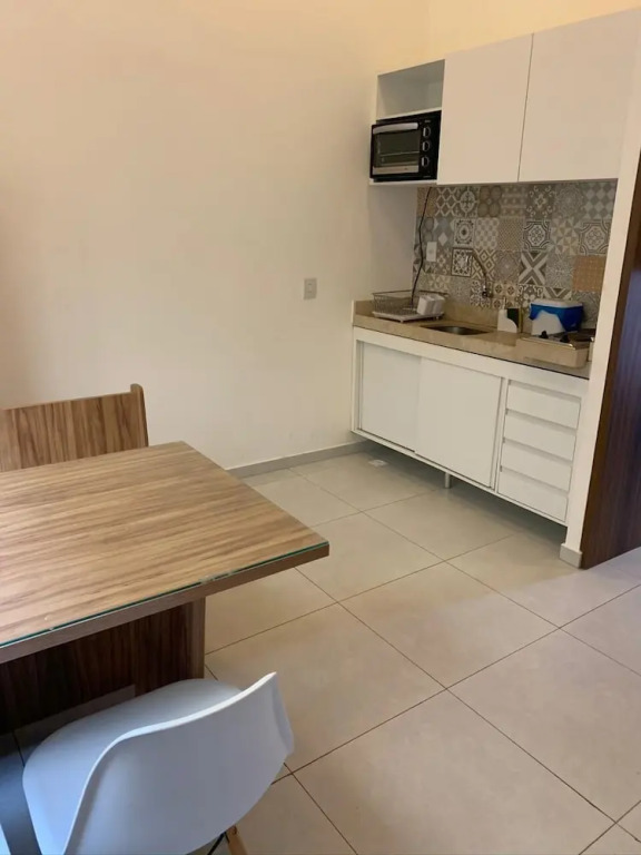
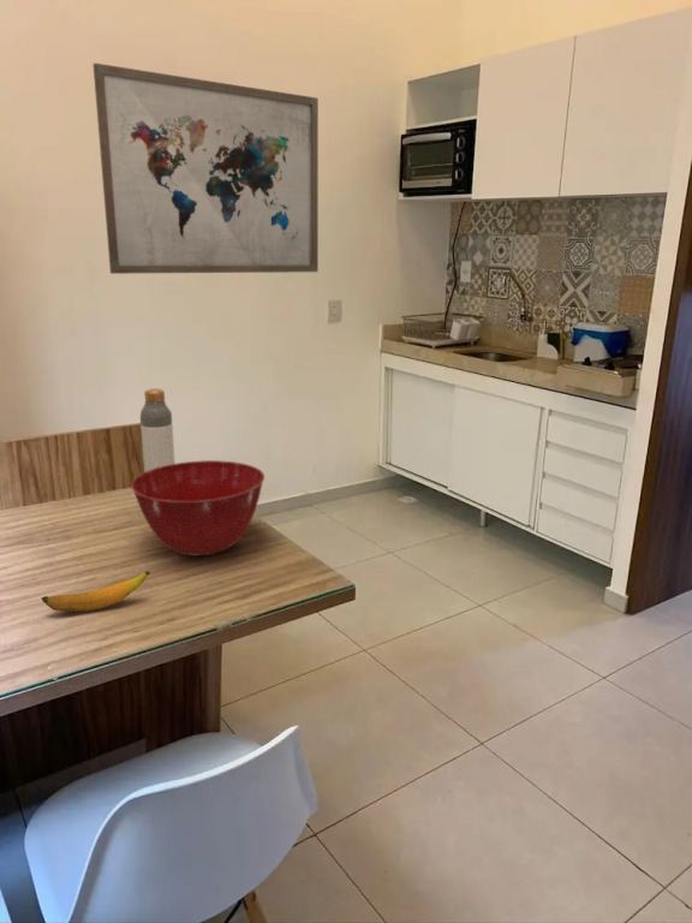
+ bottle [139,387,177,472]
+ wall art [91,62,320,275]
+ mixing bowl [130,459,266,556]
+ banana [41,570,151,613]
